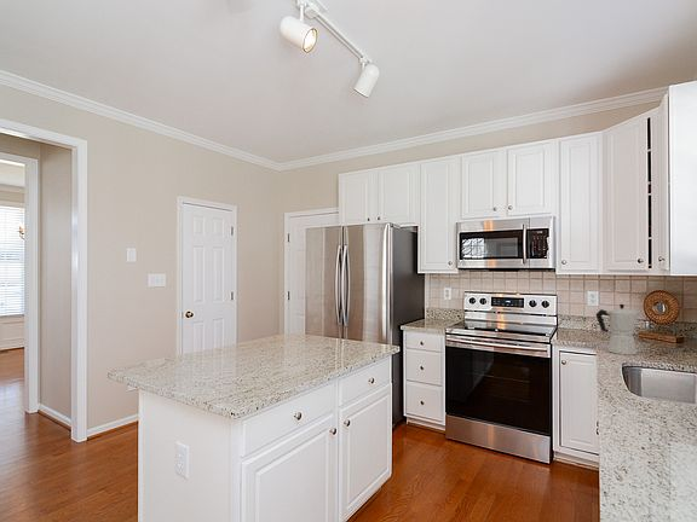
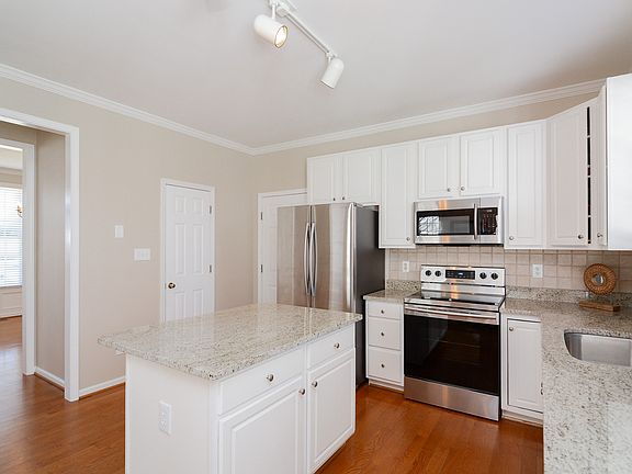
- moka pot [595,303,644,356]
